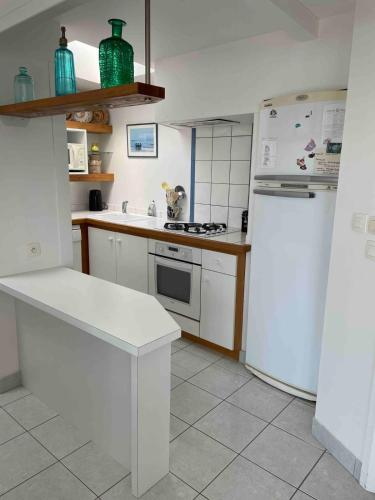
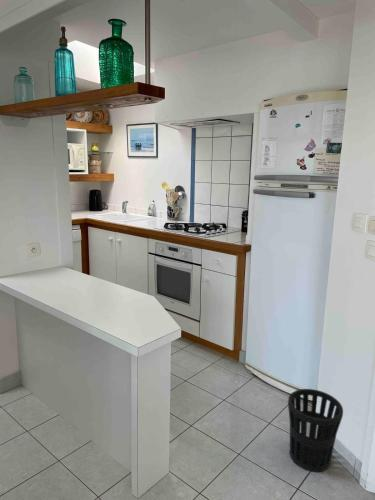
+ wastebasket [287,388,344,473]
